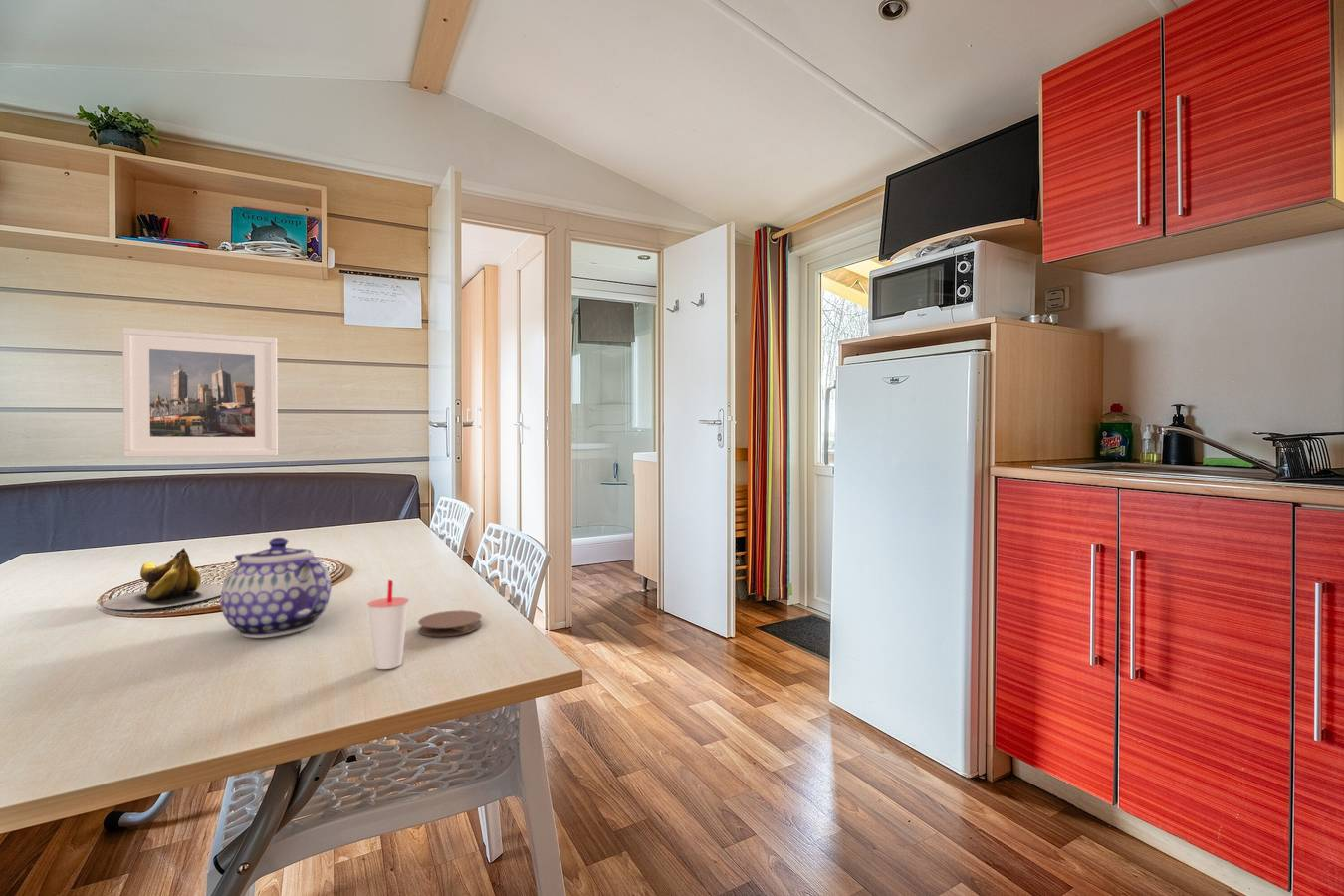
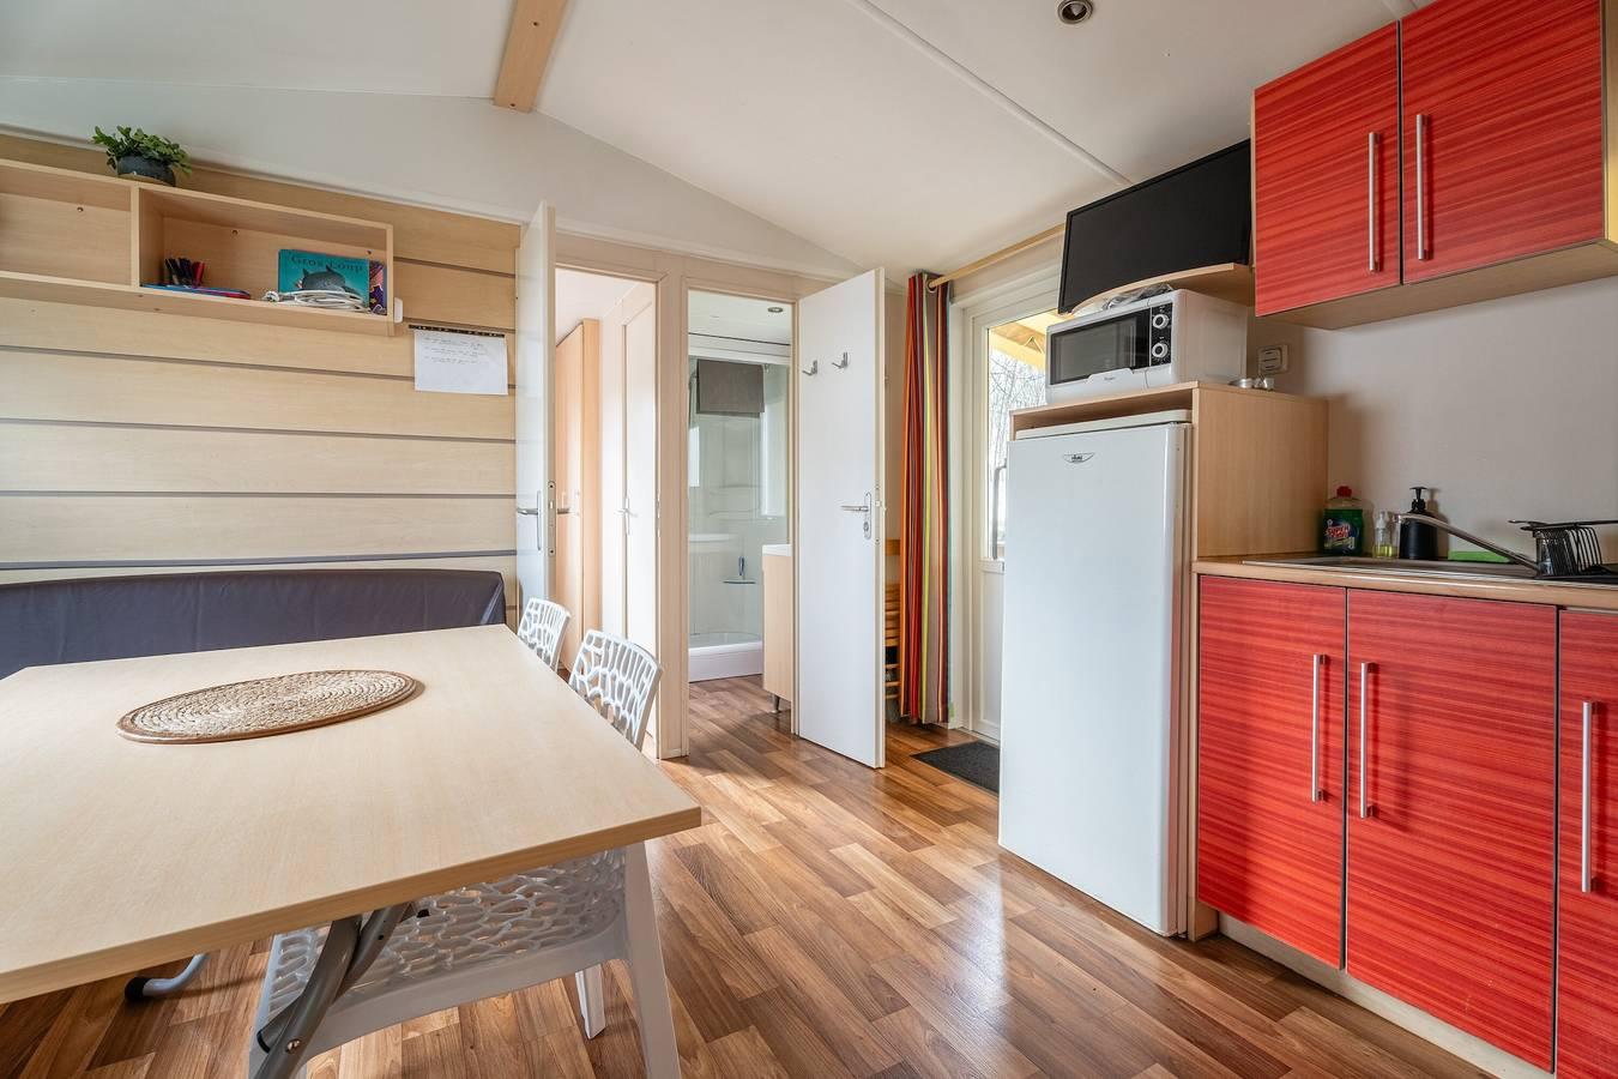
- coaster [417,609,483,637]
- teapot [219,537,333,639]
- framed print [121,327,279,458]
- banana [102,547,223,611]
- cup [366,579,410,670]
